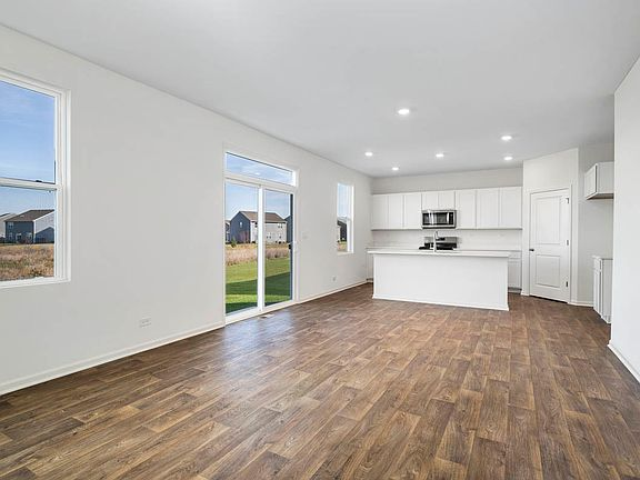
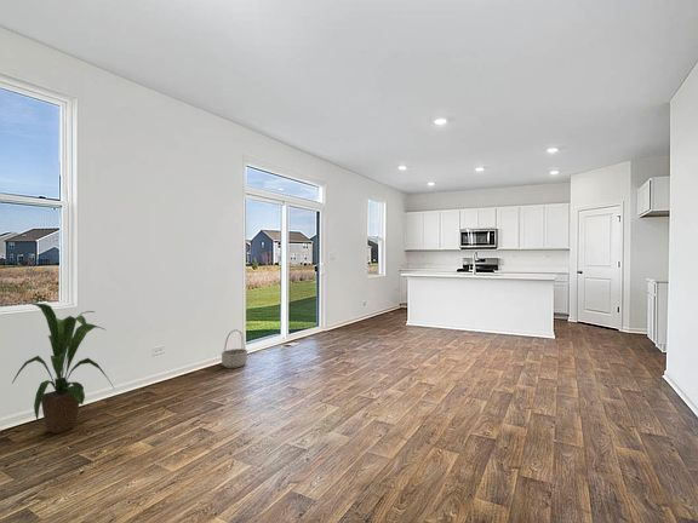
+ basket [219,328,248,369]
+ house plant [11,303,115,435]
